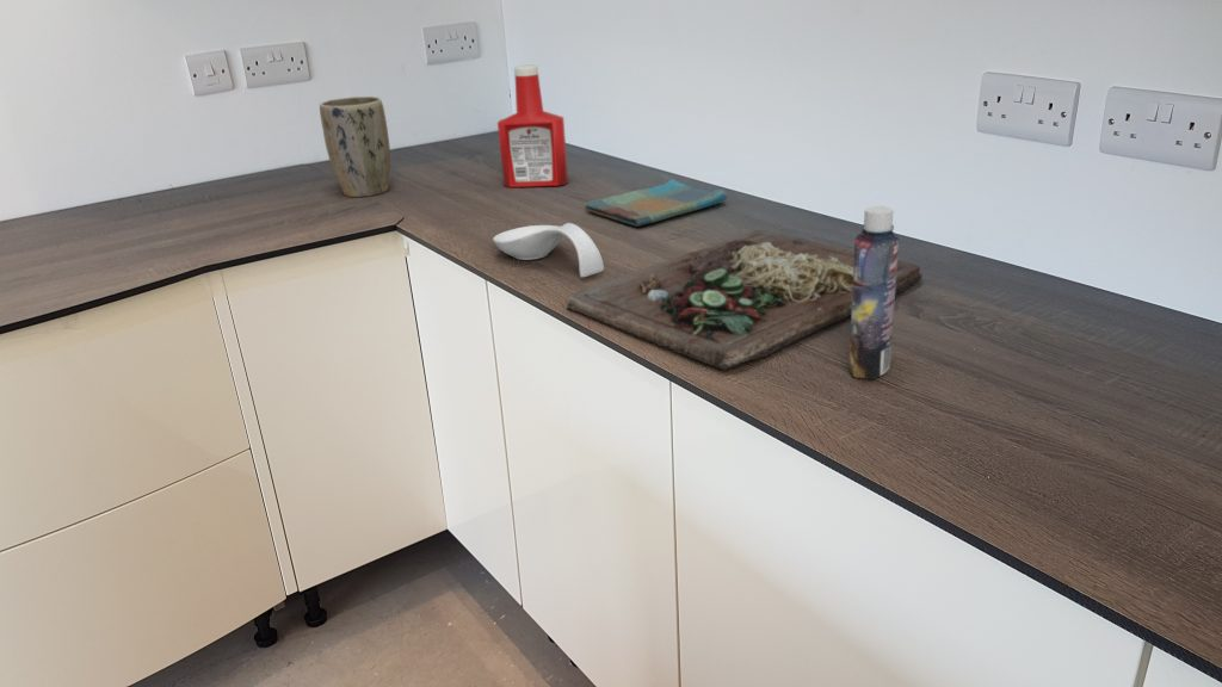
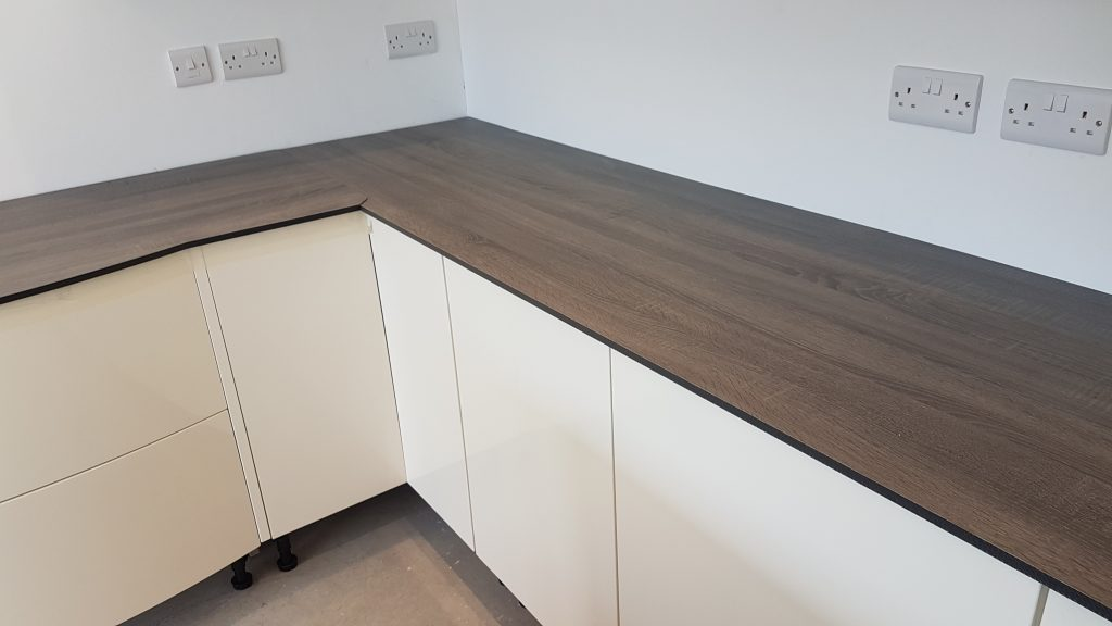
- soap bottle [496,64,569,188]
- bottle [847,205,900,380]
- plant pot [319,95,391,198]
- cutting board [566,229,924,371]
- dish towel [585,178,728,228]
- spoon rest [492,222,605,279]
